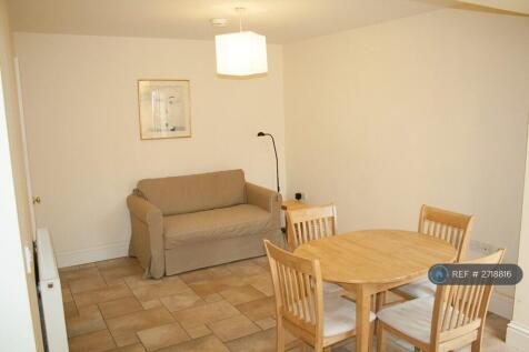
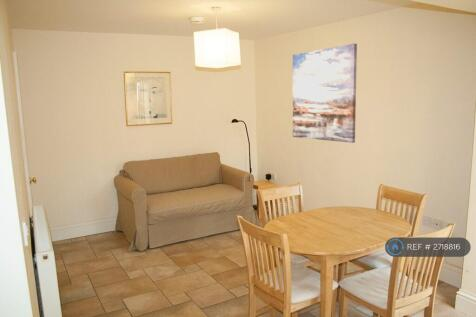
+ wall art [292,43,358,144]
